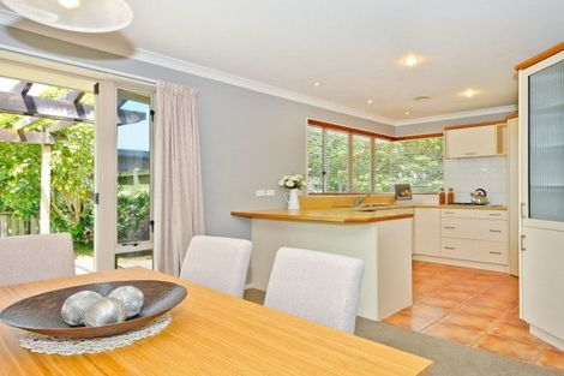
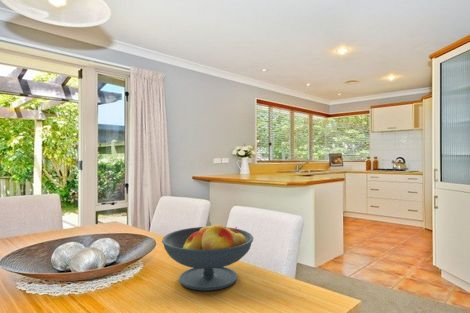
+ fruit bowl [161,221,255,292]
